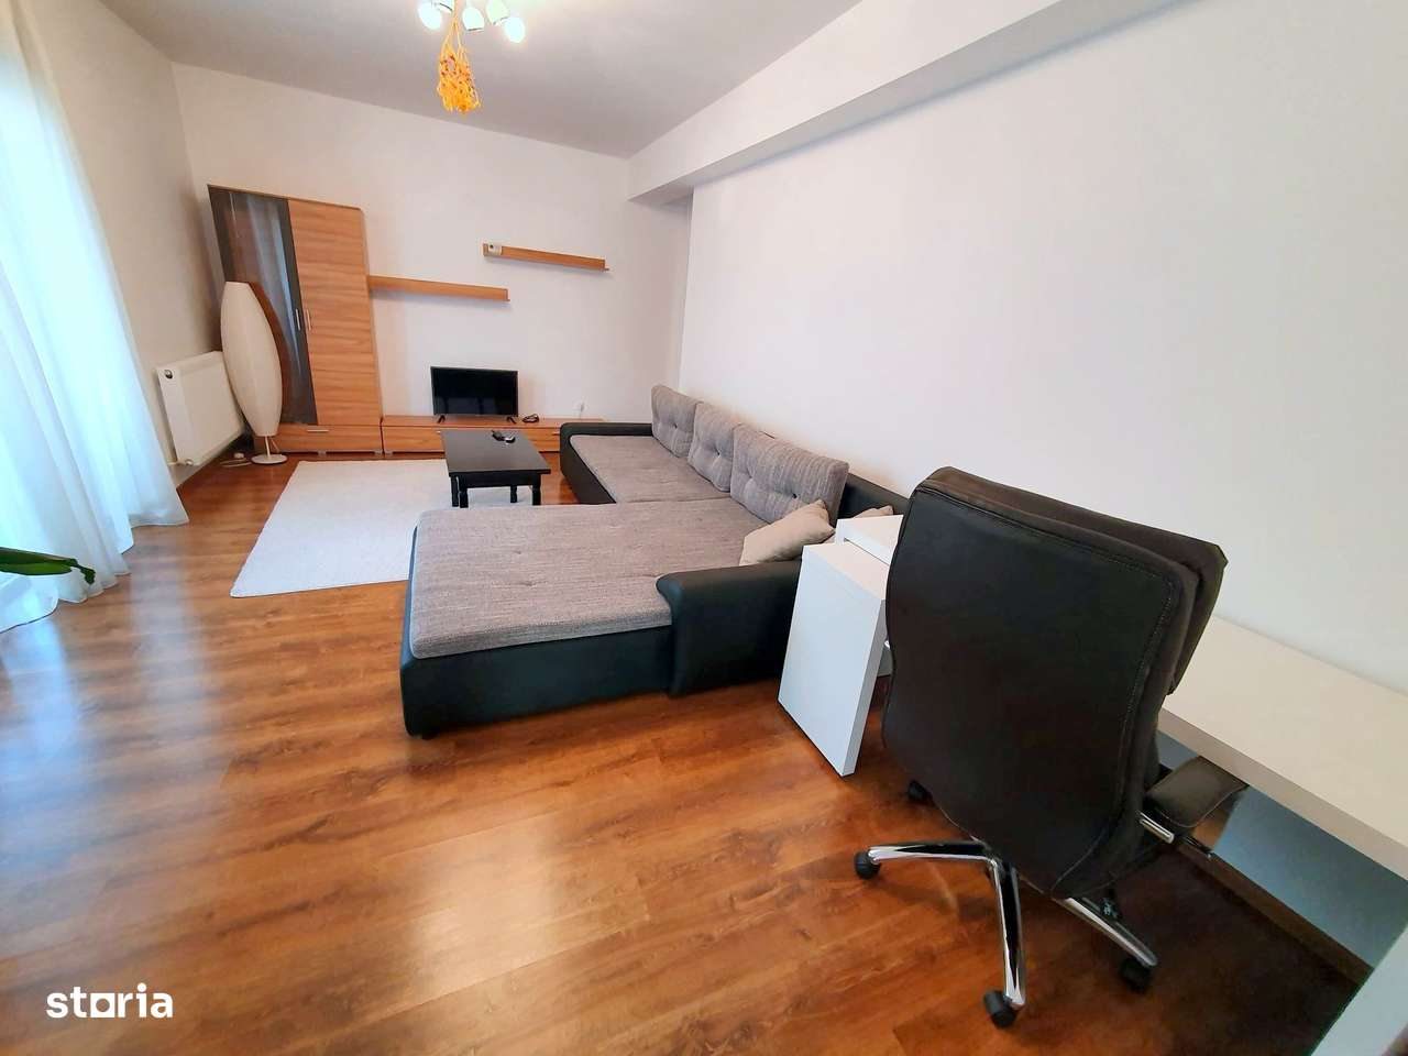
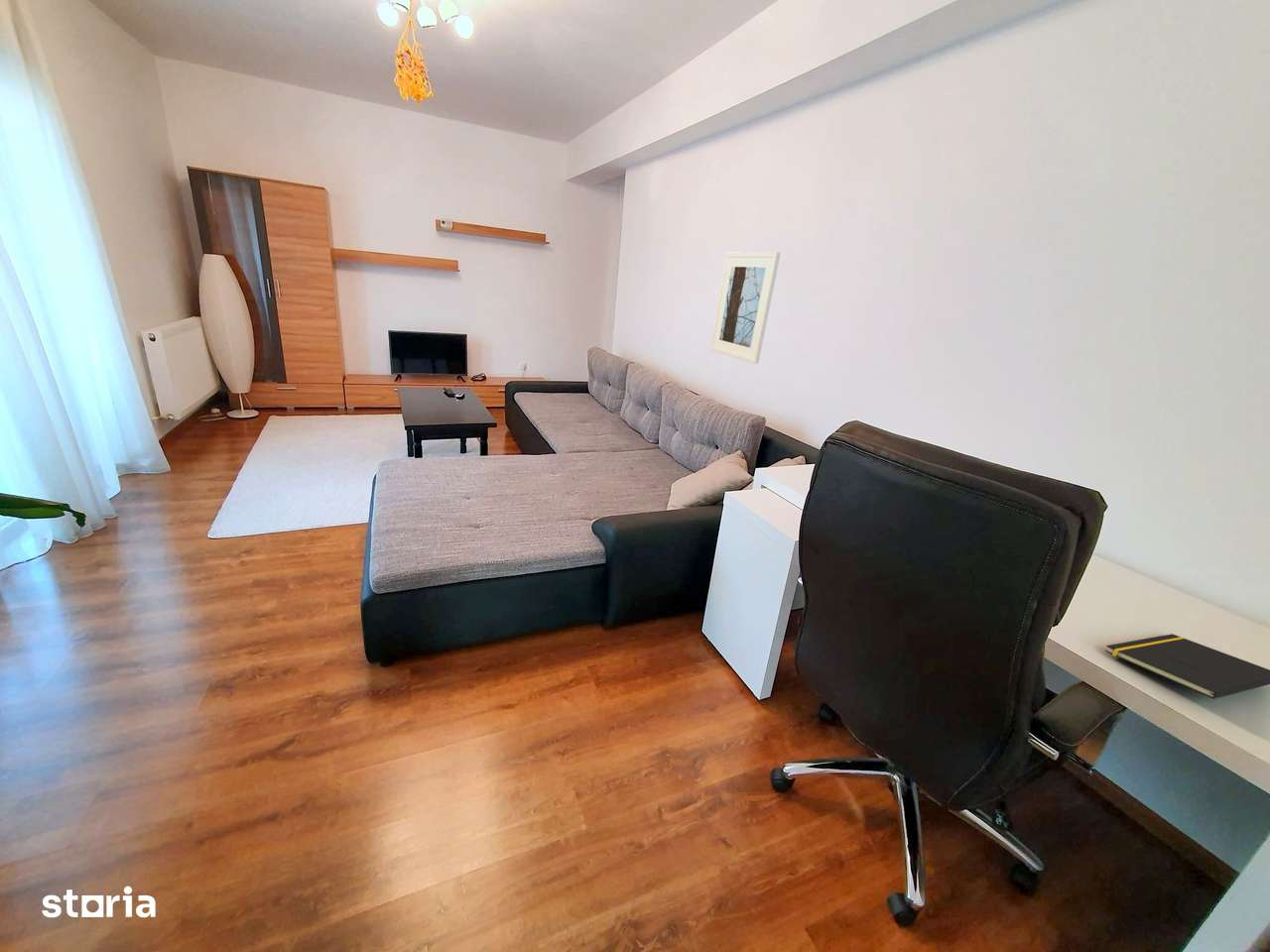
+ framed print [709,251,781,365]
+ notepad [1104,633,1270,700]
